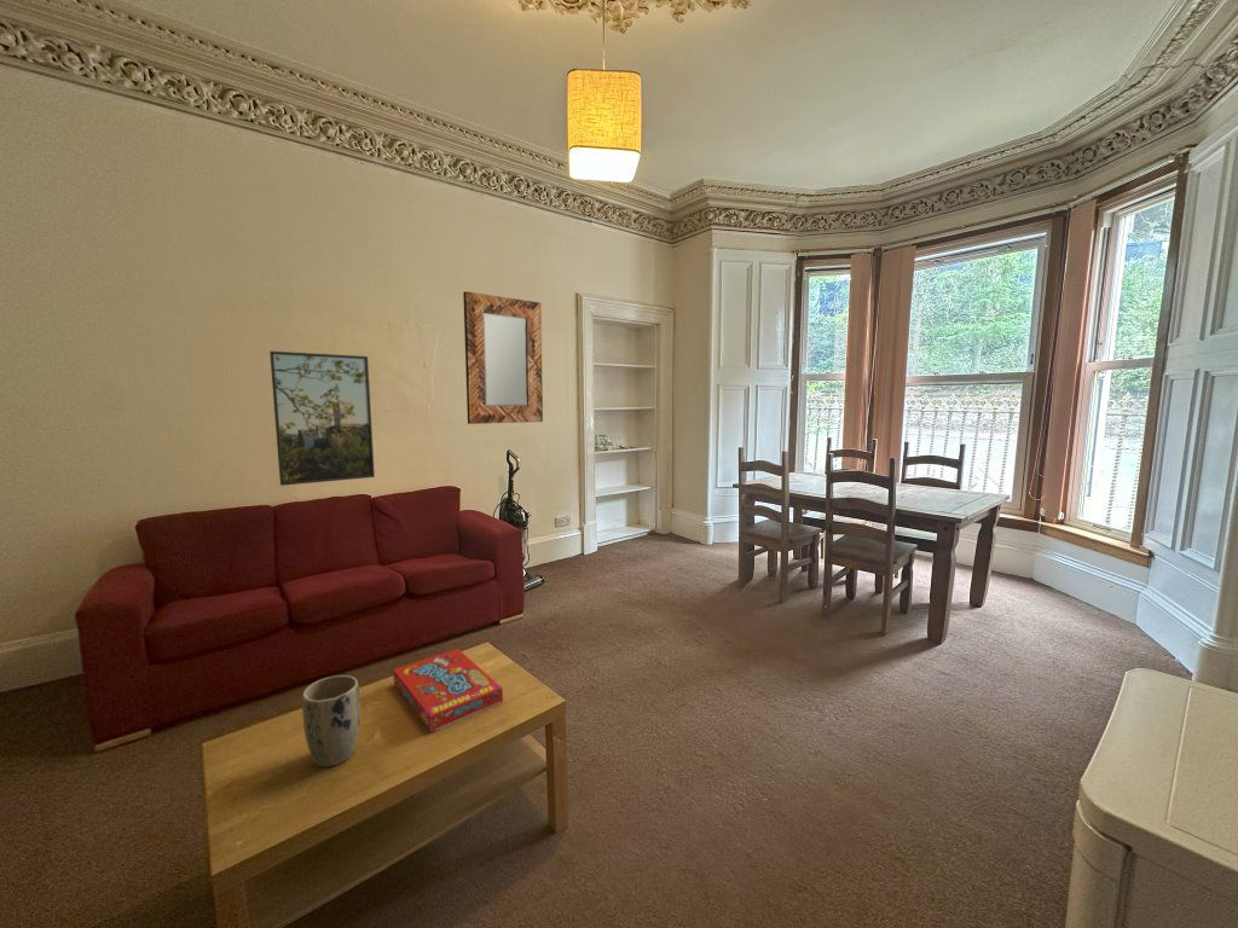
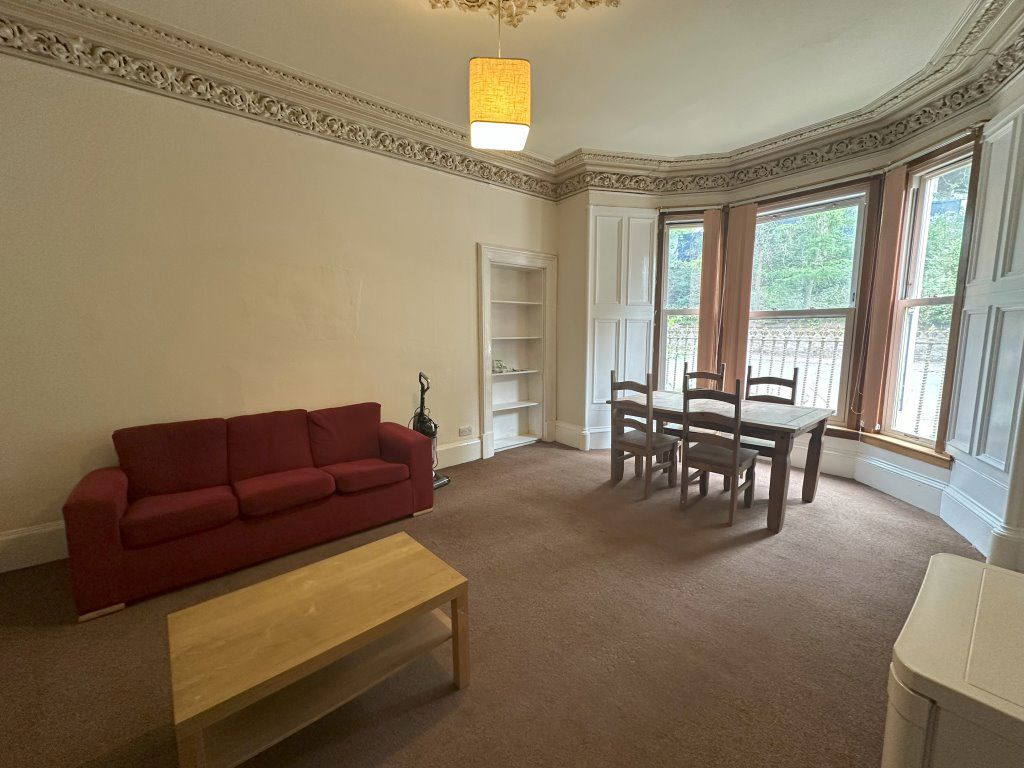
- home mirror [462,291,544,425]
- snack box [392,648,504,733]
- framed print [268,350,376,487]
- plant pot [301,674,361,768]
